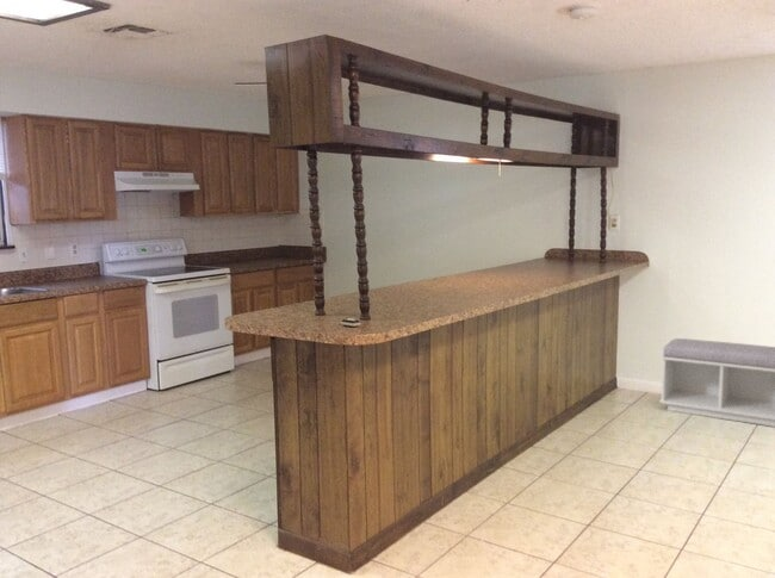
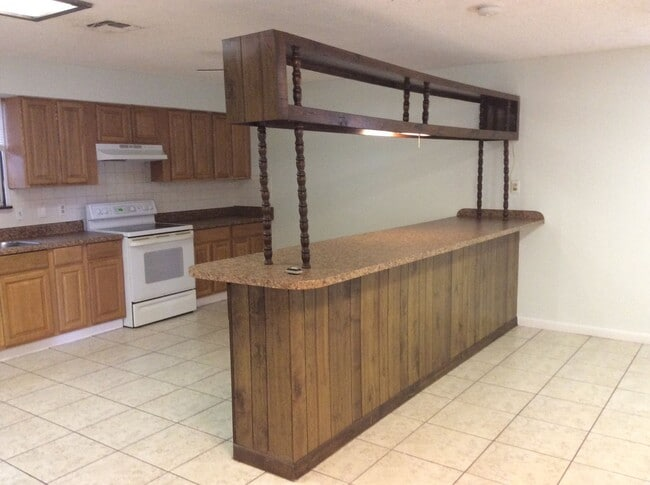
- bench [658,337,775,428]
